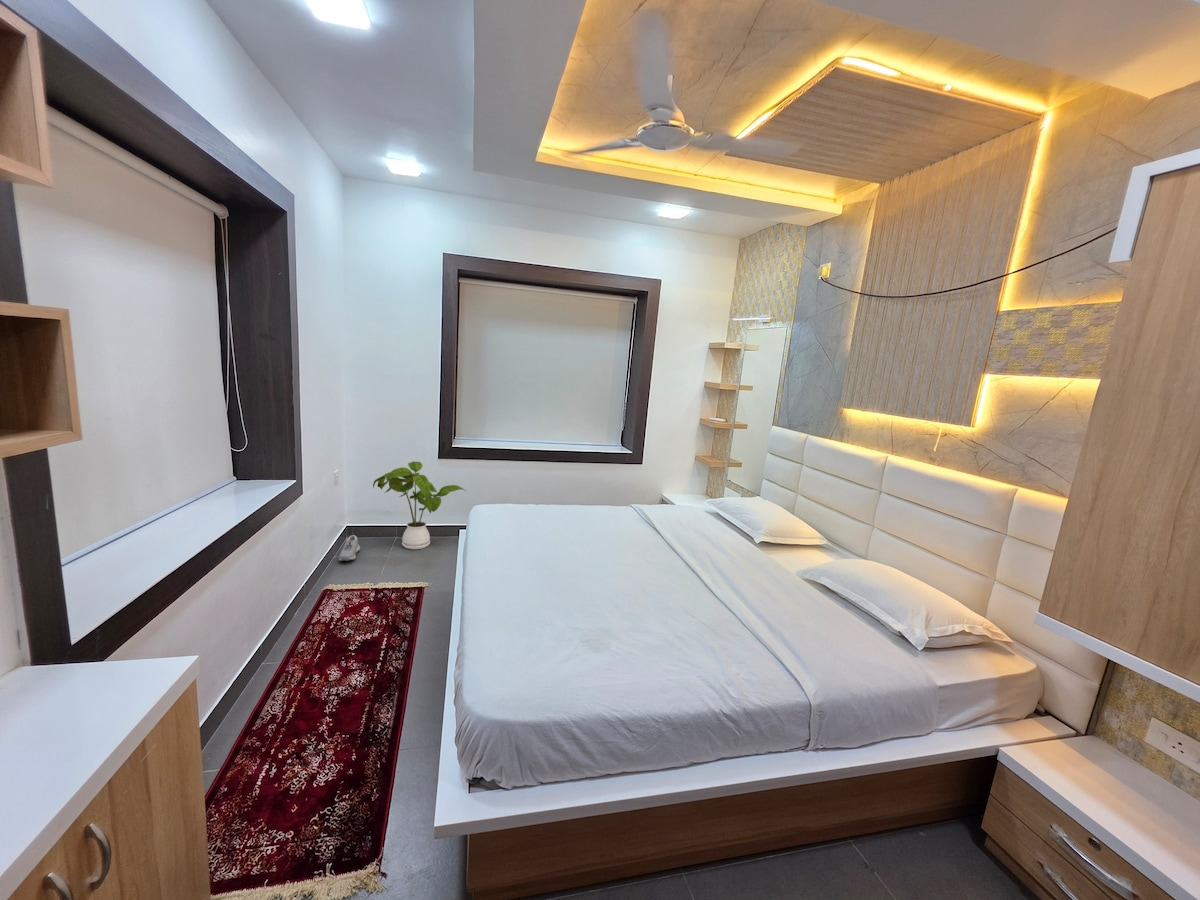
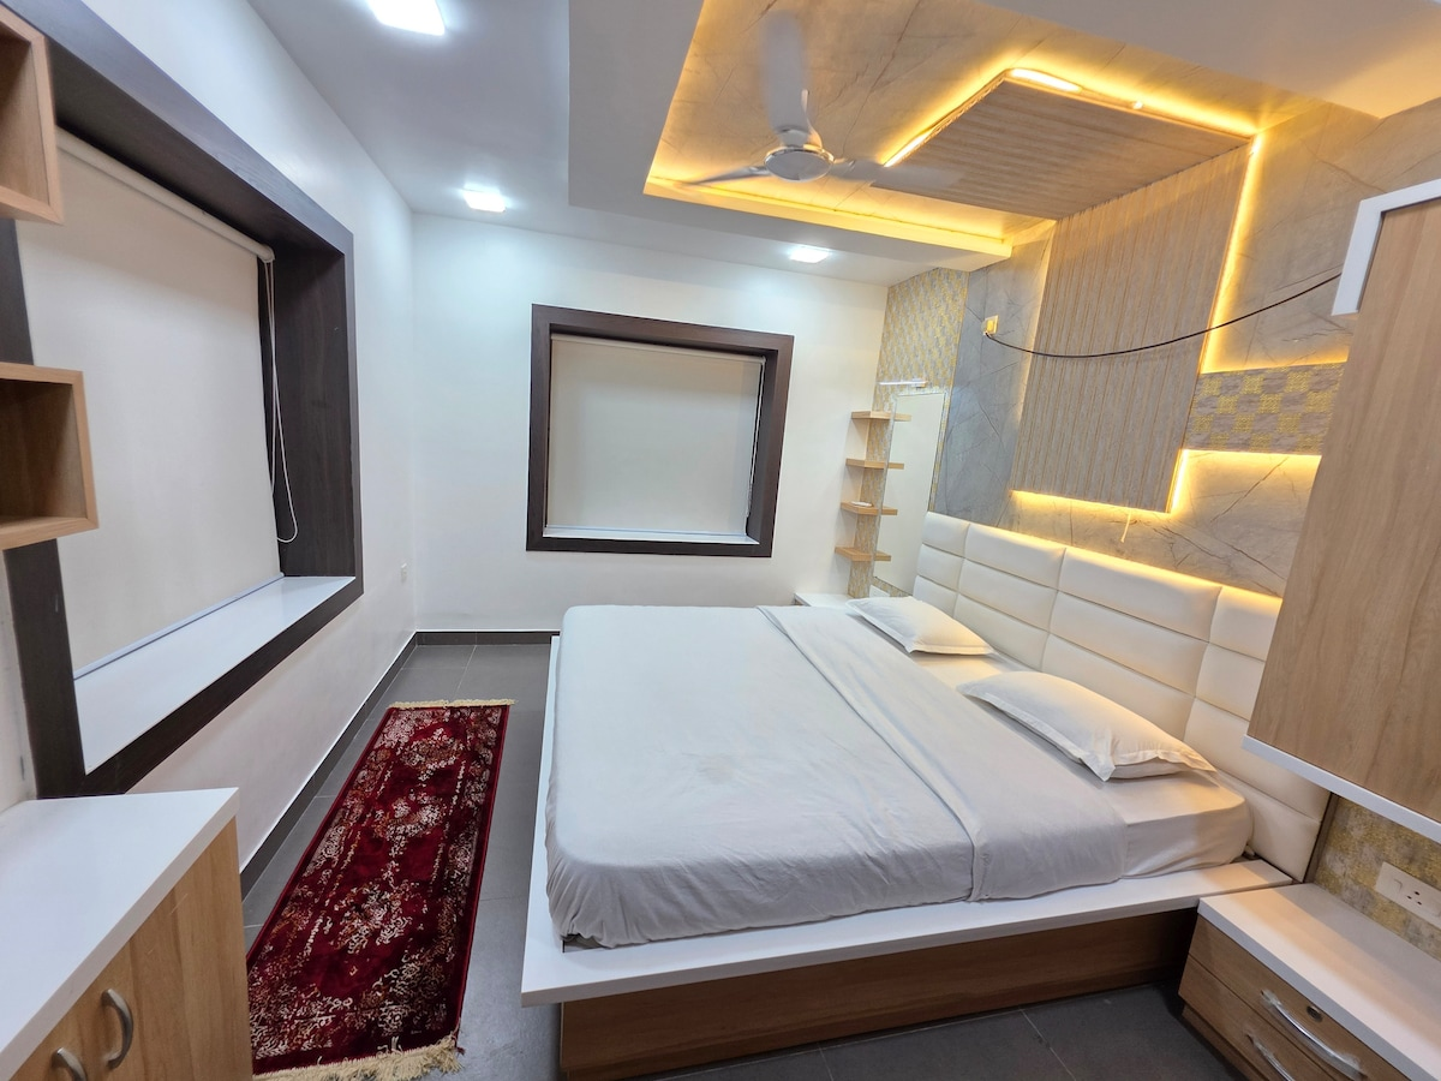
- house plant [372,461,467,550]
- shoe [338,534,361,562]
